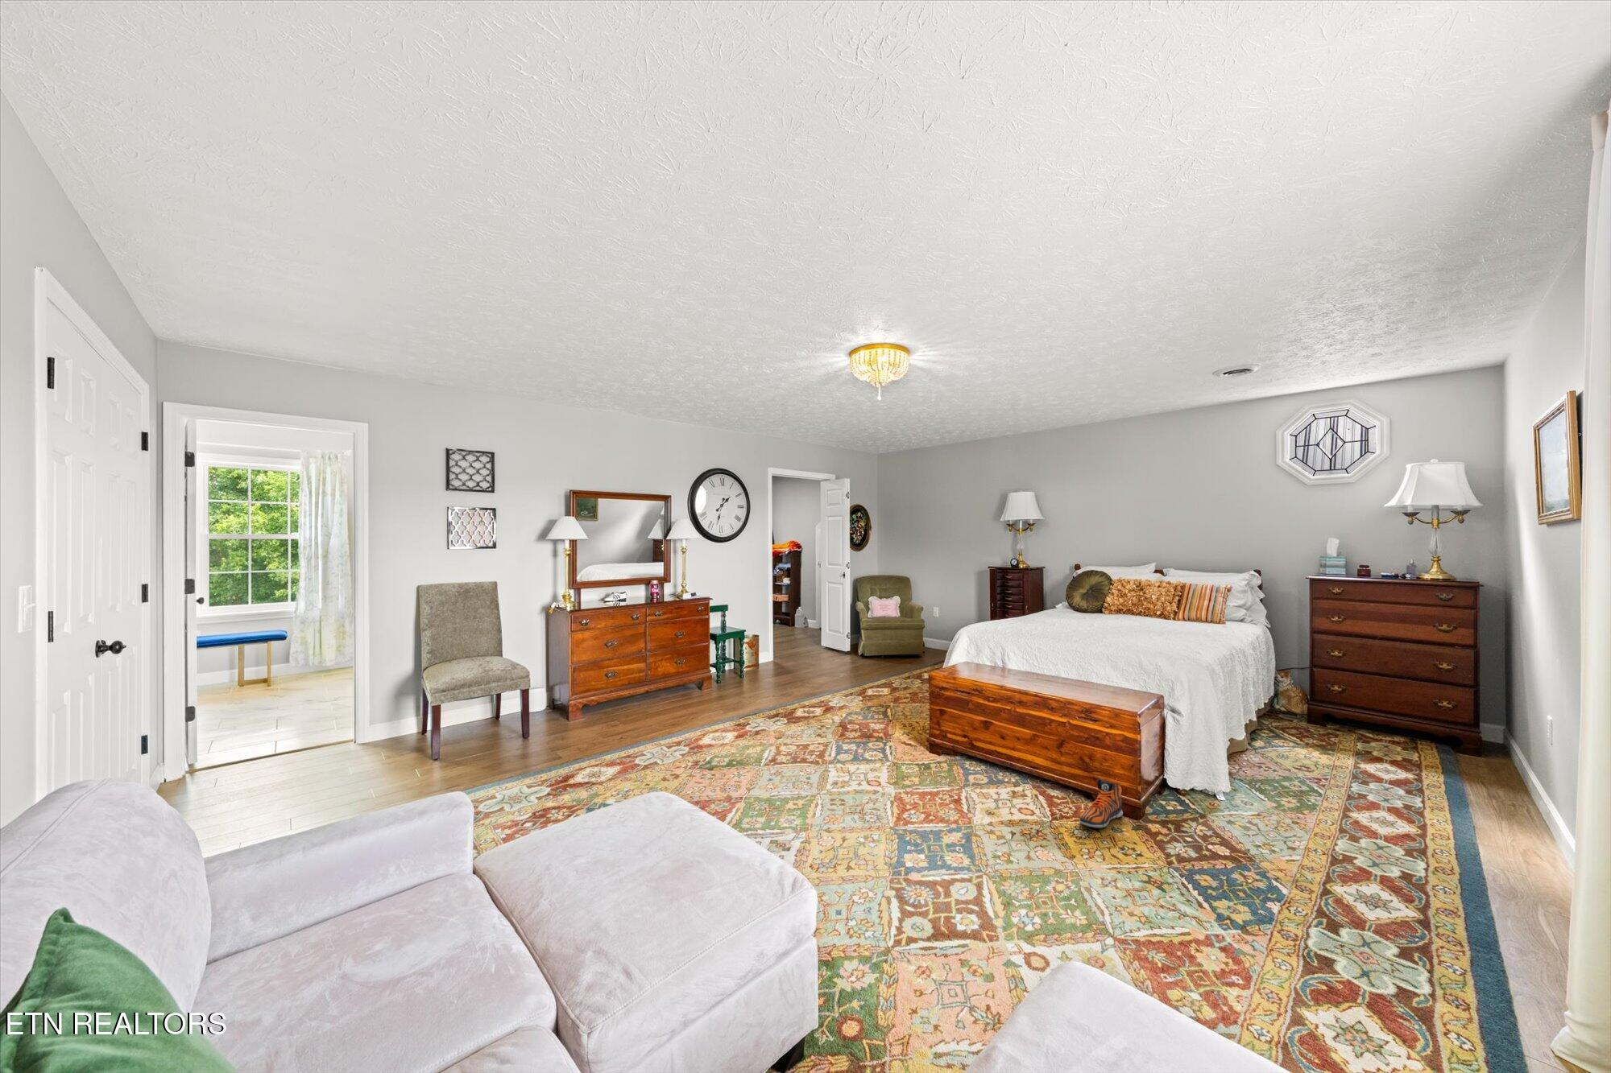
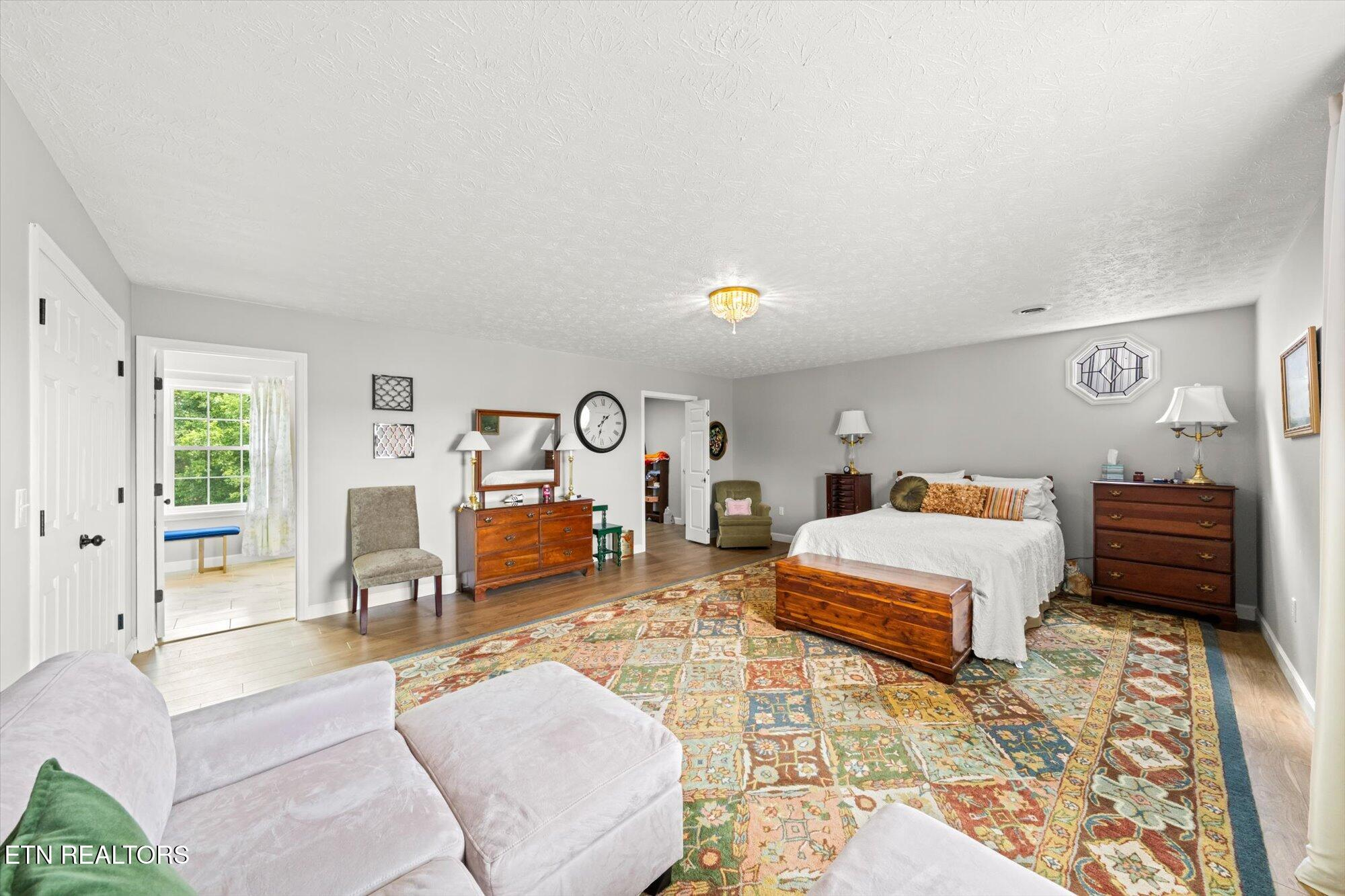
- sneaker [1078,778,1124,829]
